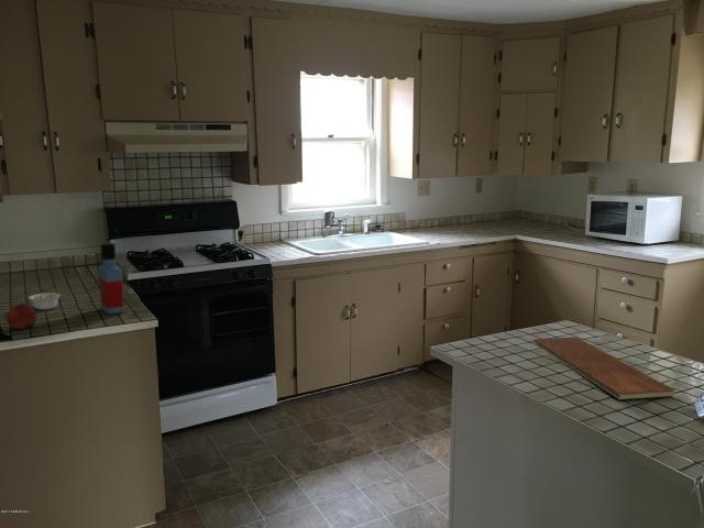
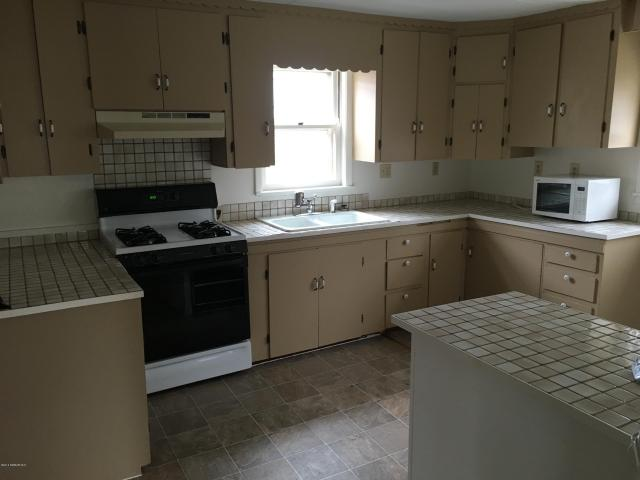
- fruit [6,302,37,331]
- chopping board [532,336,676,400]
- bottle [97,242,125,315]
- legume [28,288,62,310]
